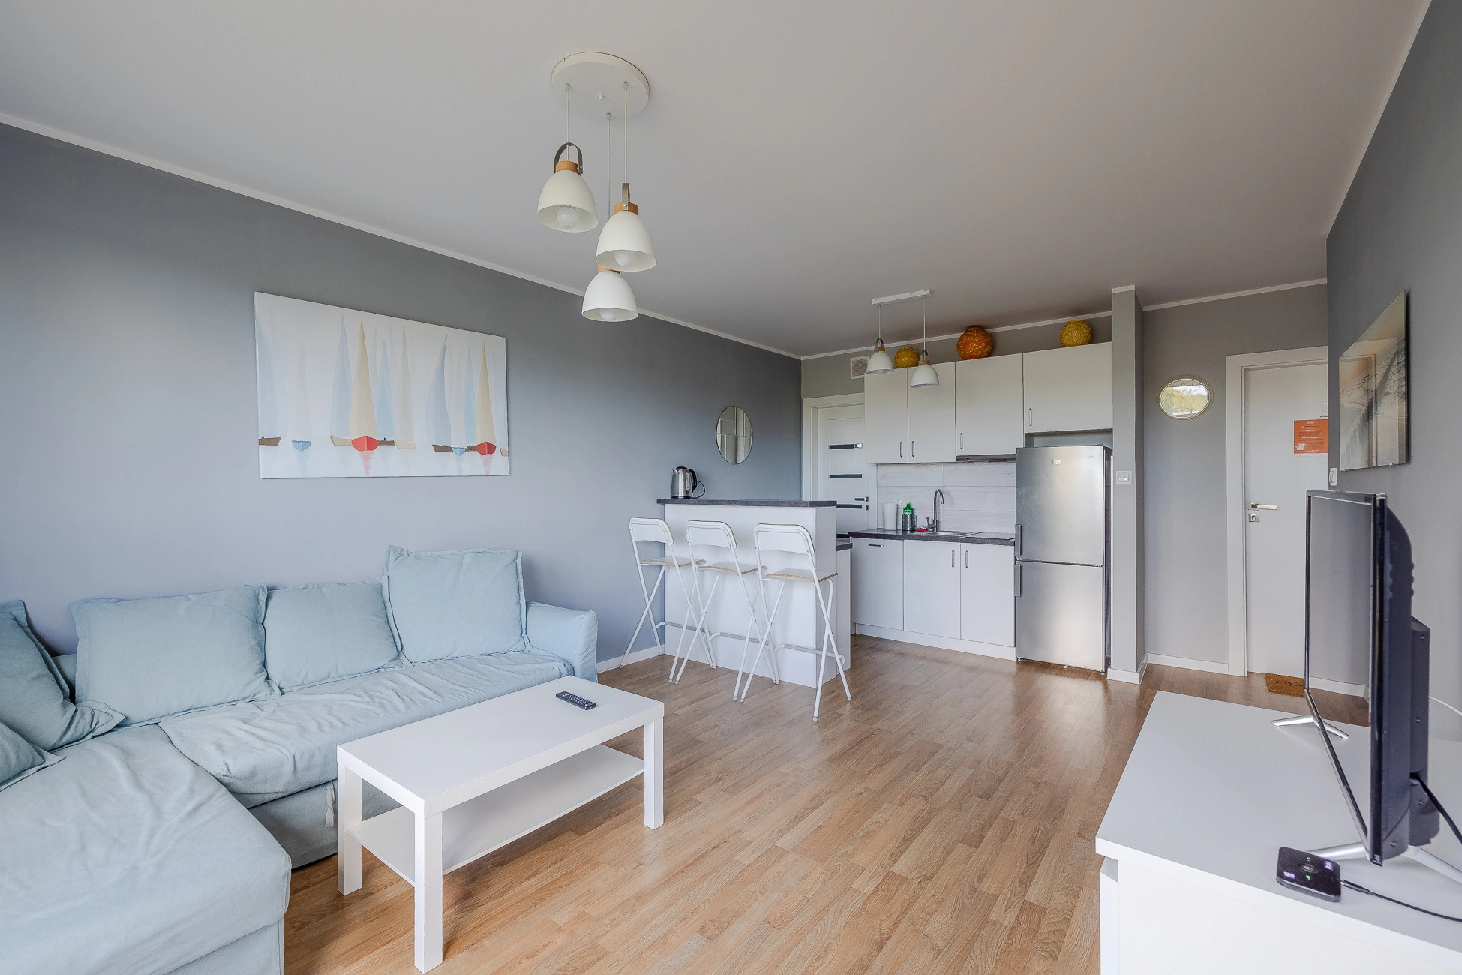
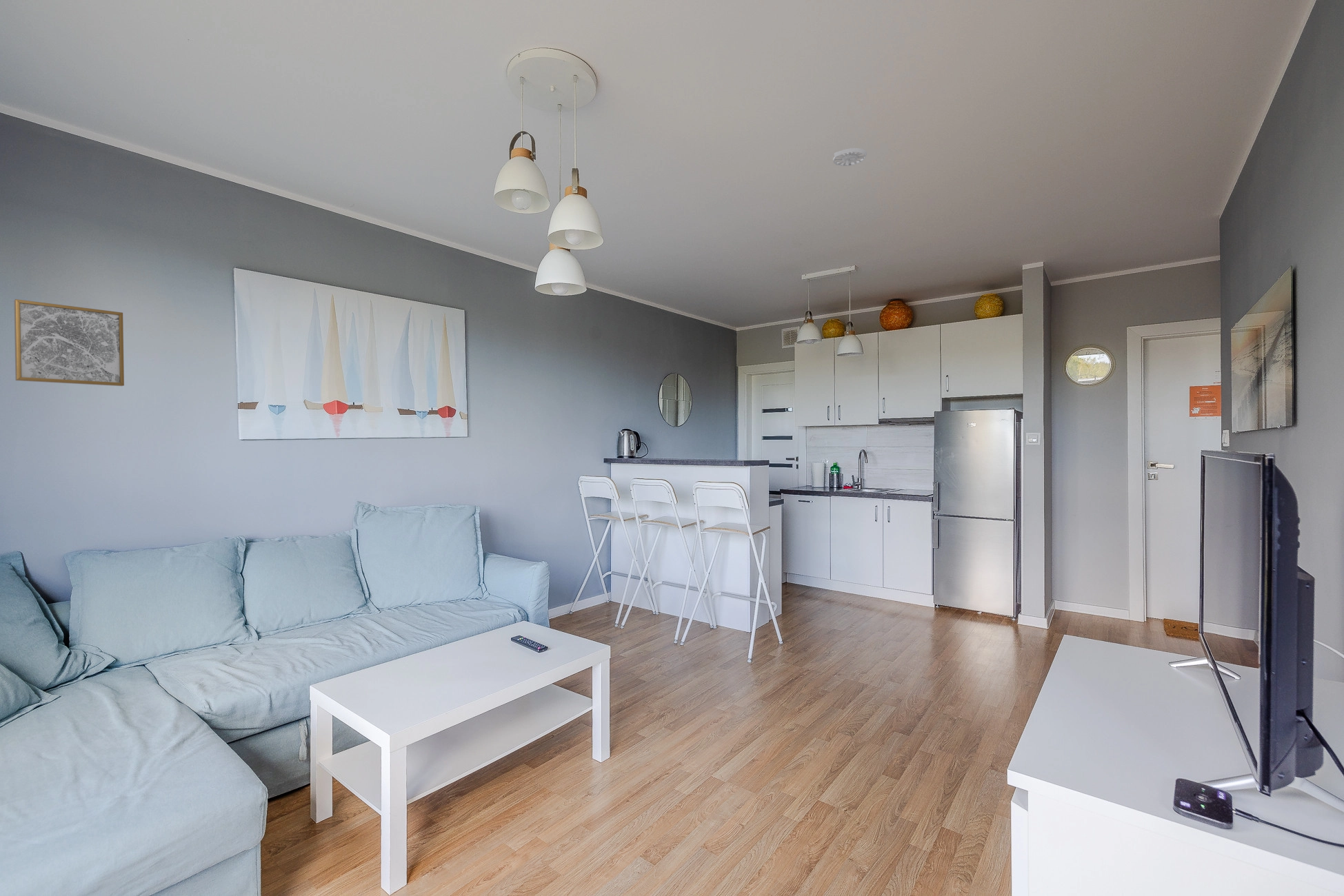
+ wall art [13,298,125,387]
+ smoke detector [832,147,867,167]
